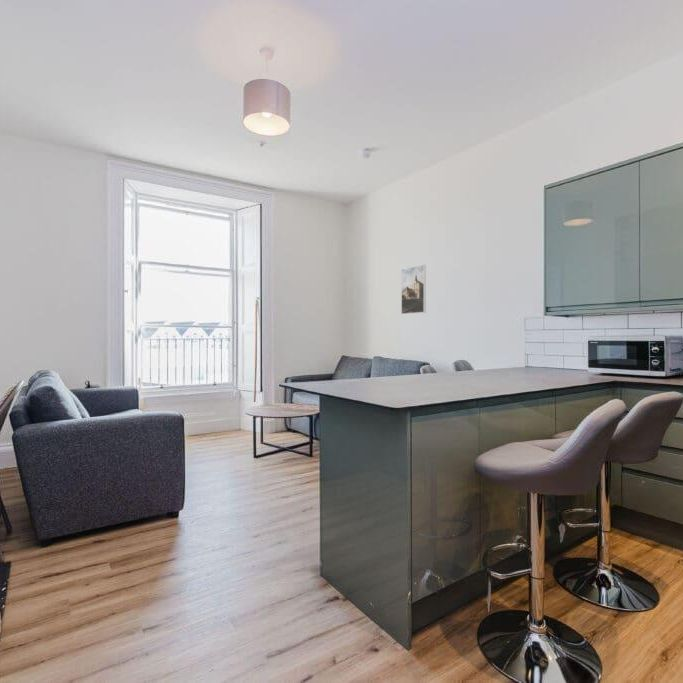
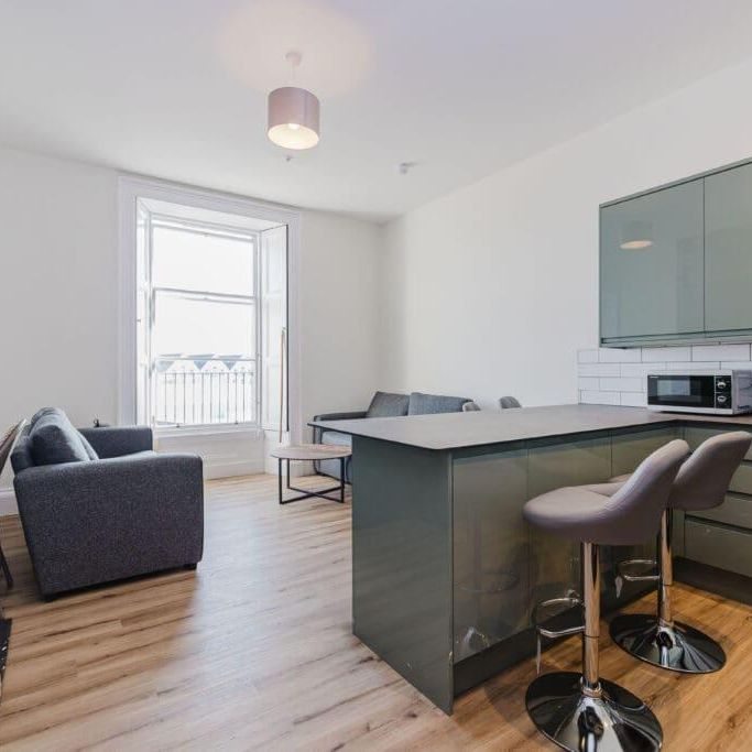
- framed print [400,264,427,315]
